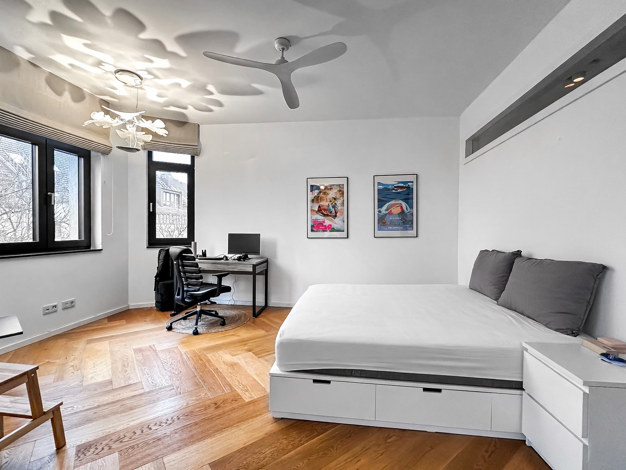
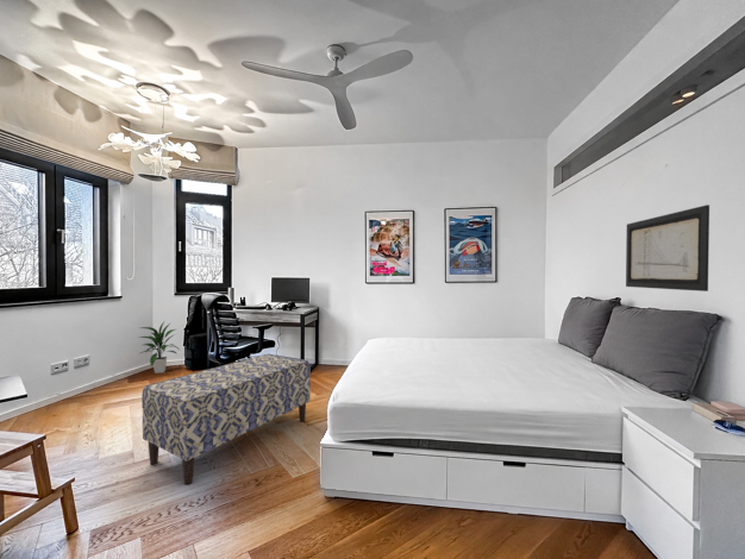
+ wall art [625,203,710,293]
+ indoor plant [138,320,181,375]
+ bench [140,353,312,485]
